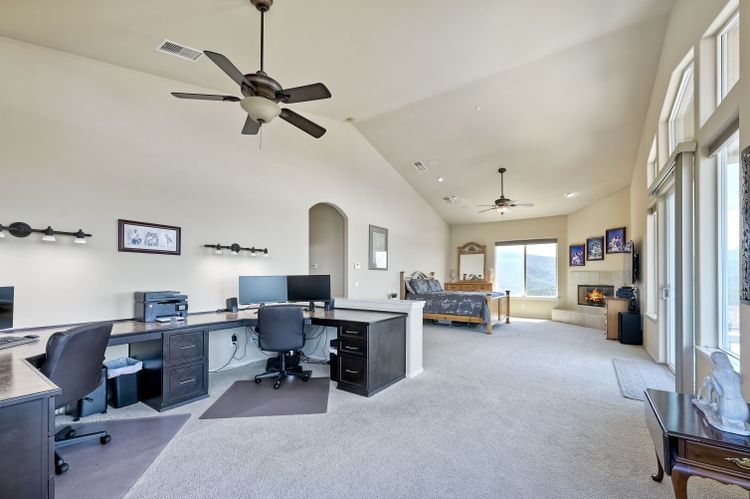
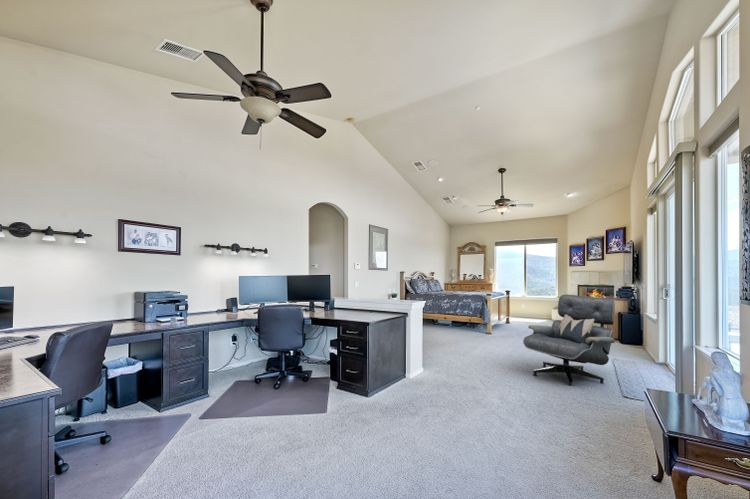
+ lounge chair [522,294,616,387]
